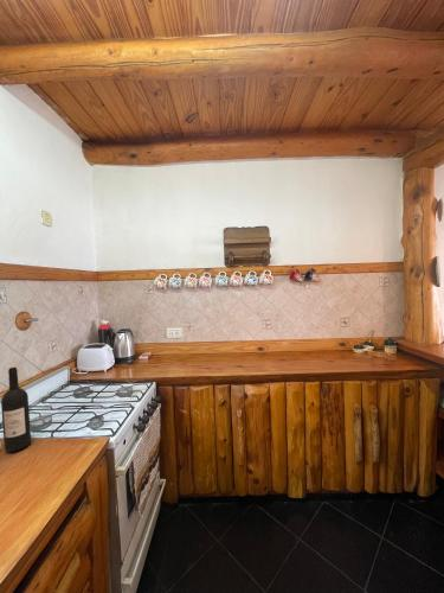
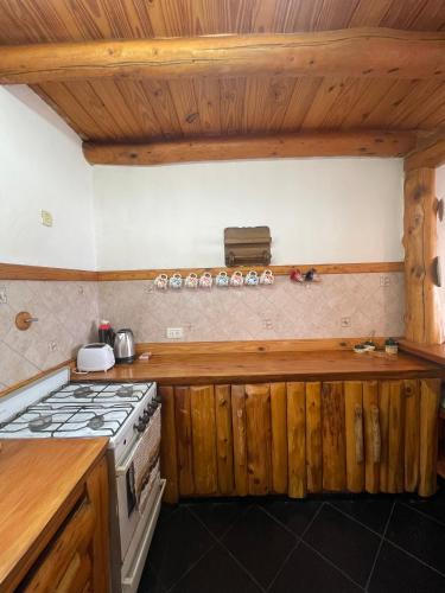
- wine bottle [0,366,32,453]
